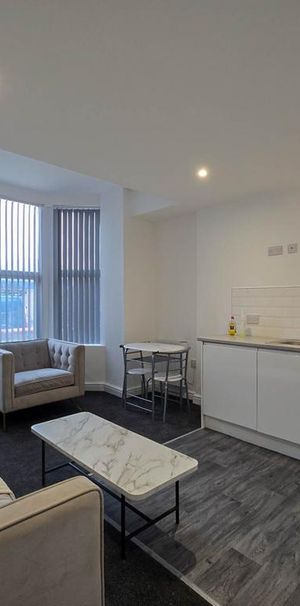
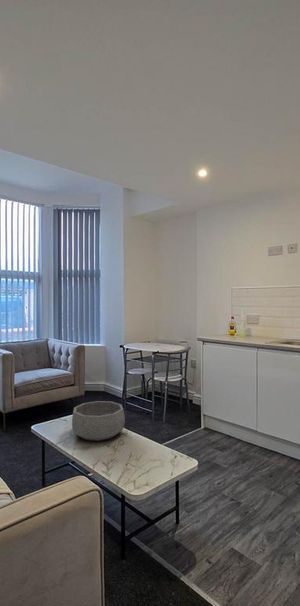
+ decorative bowl [71,400,126,442]
